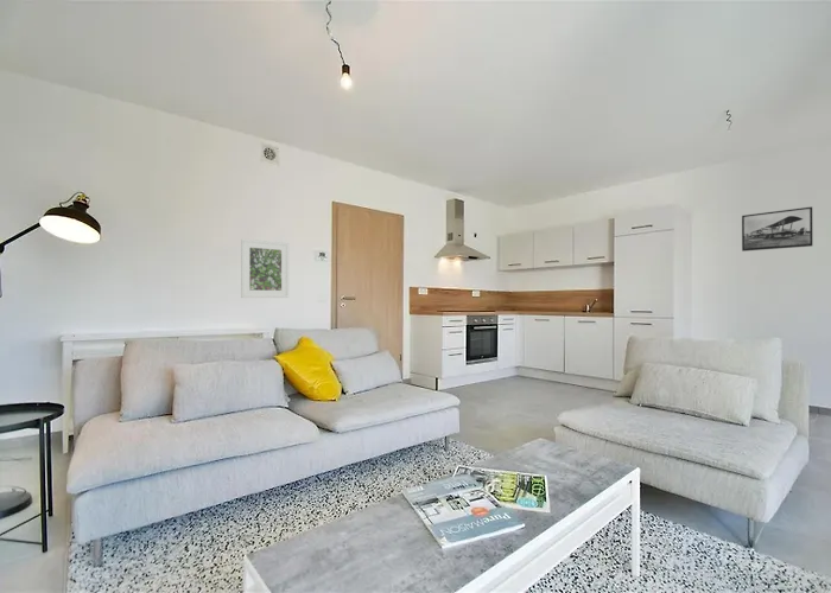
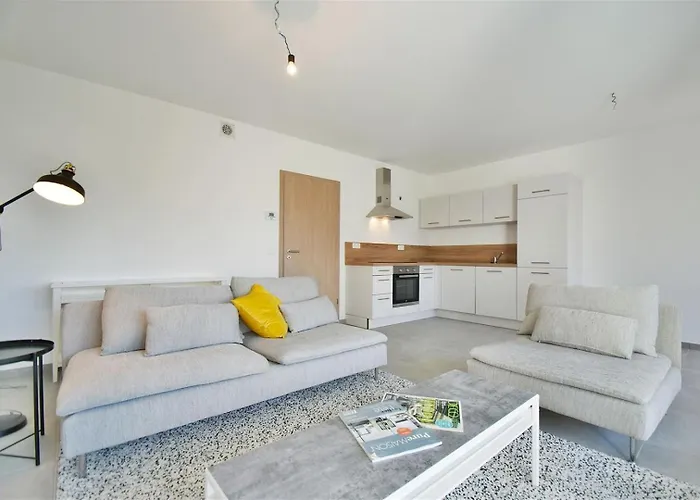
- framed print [741,206,813,253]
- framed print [240,238,290,299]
